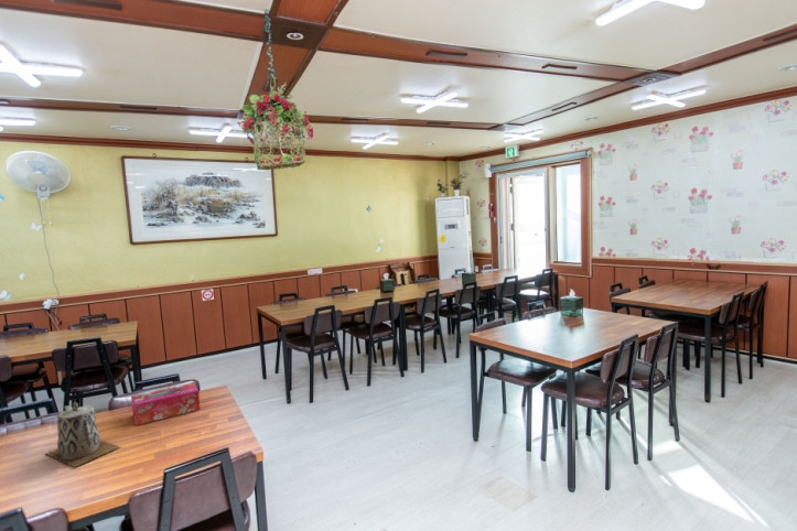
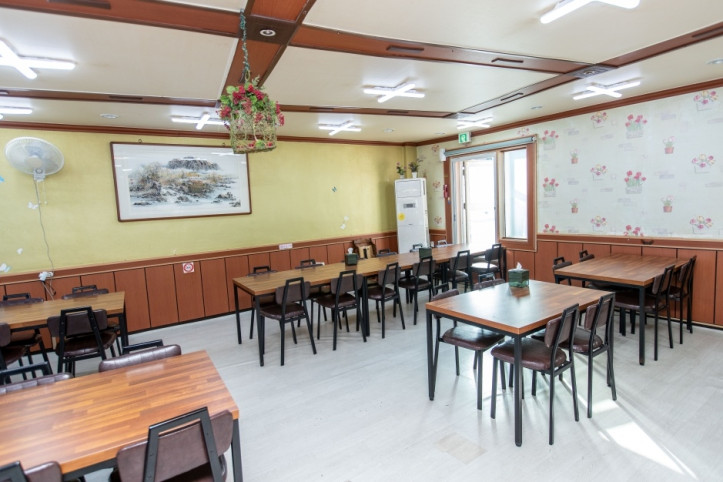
- teapot [44,401,122,468]
- tissue box [130,381,202,426]
